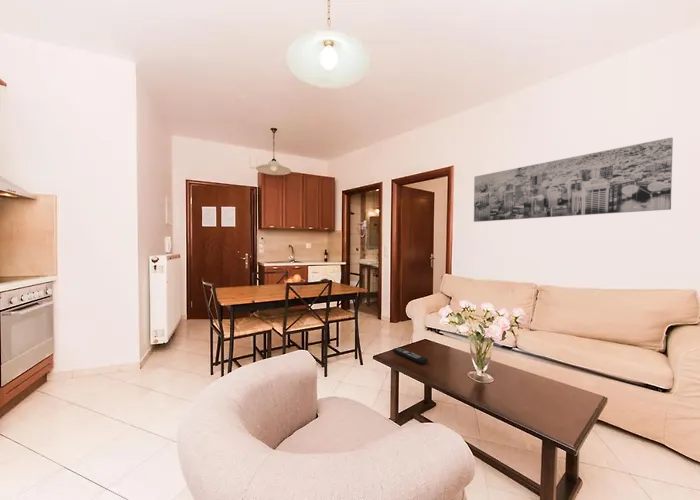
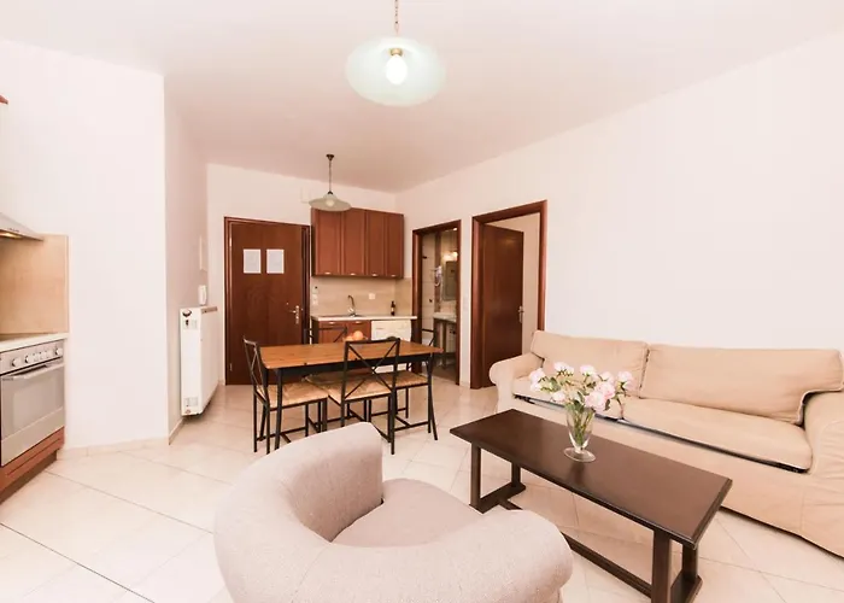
- wall art [473,136,674,223]
- remote control [392,346,429,365]
